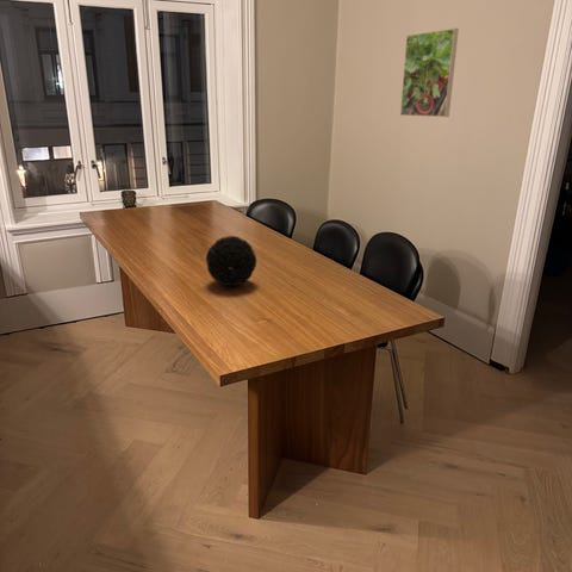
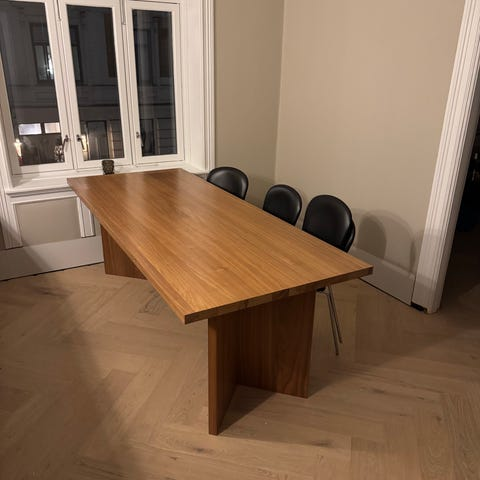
- decorative orb [205,235,257,287]
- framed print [399,27,460,118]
